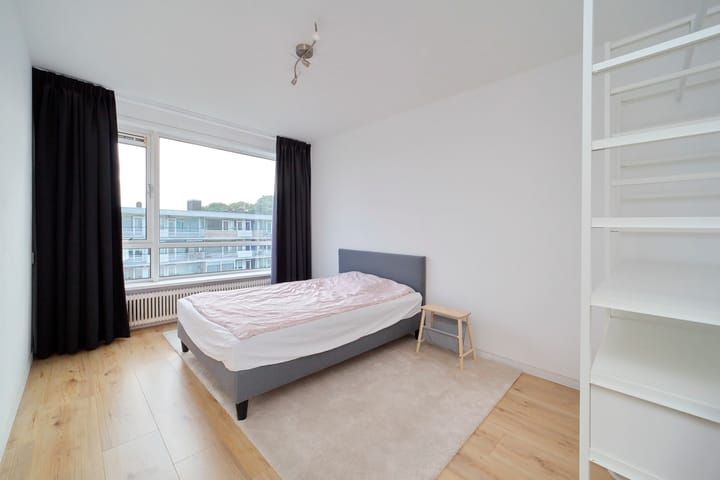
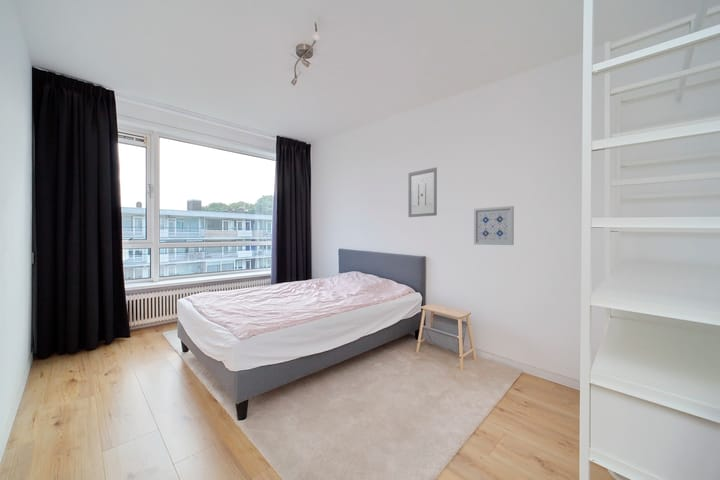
+ wall art [407,167,438,218]
+ wall art [473,205,515,246]
